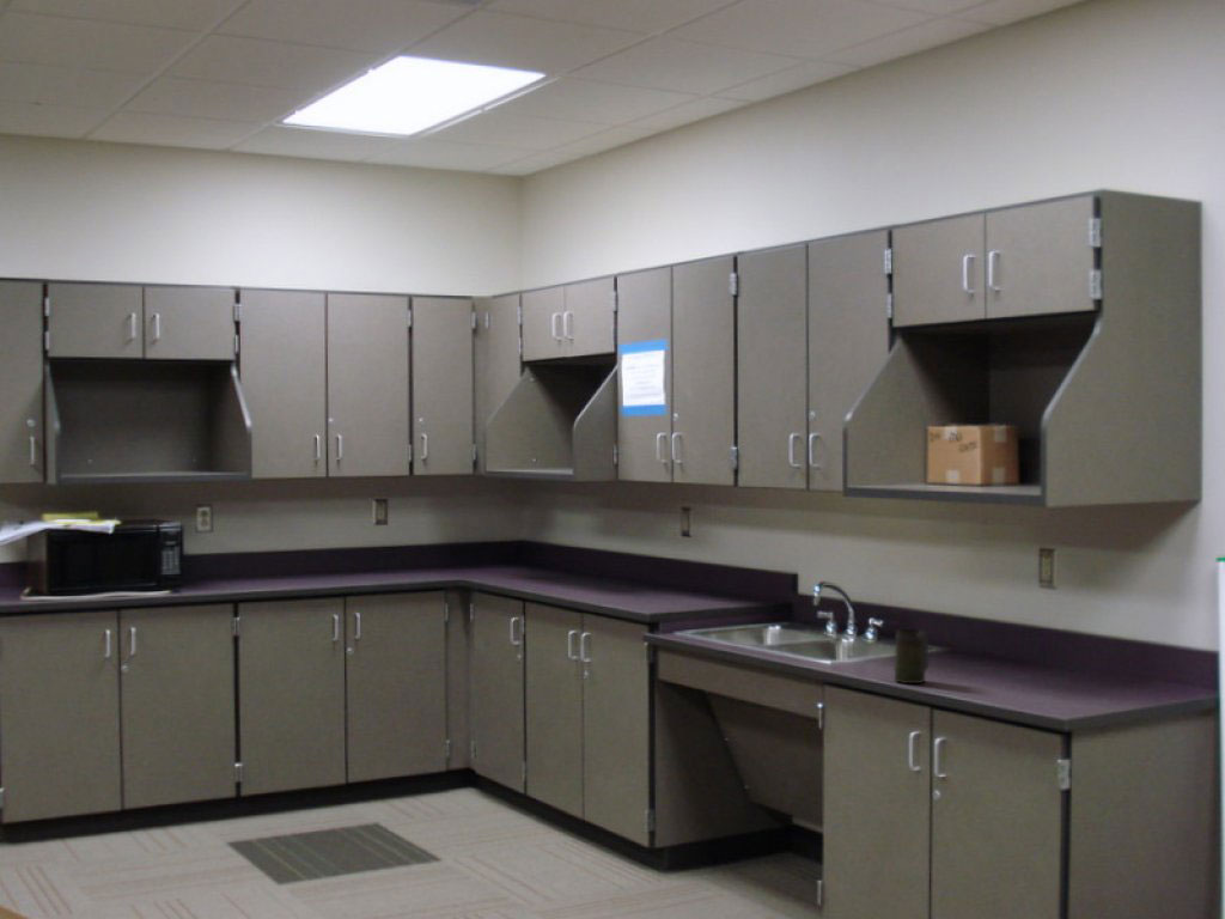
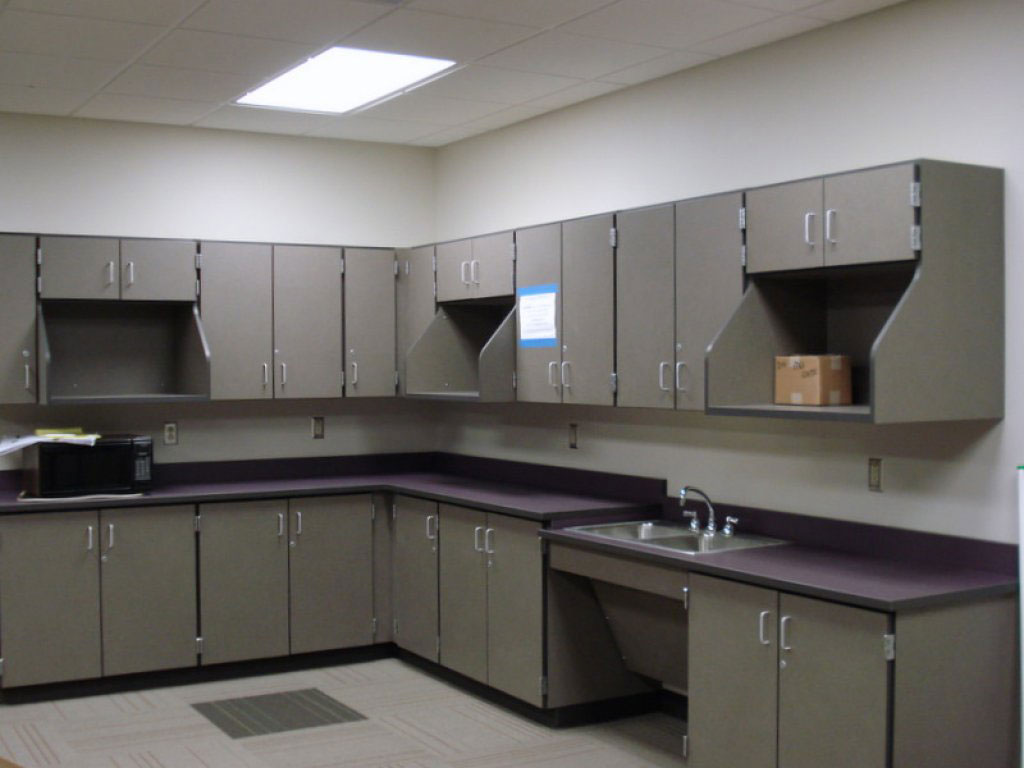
- mug [892,628,930,684]
